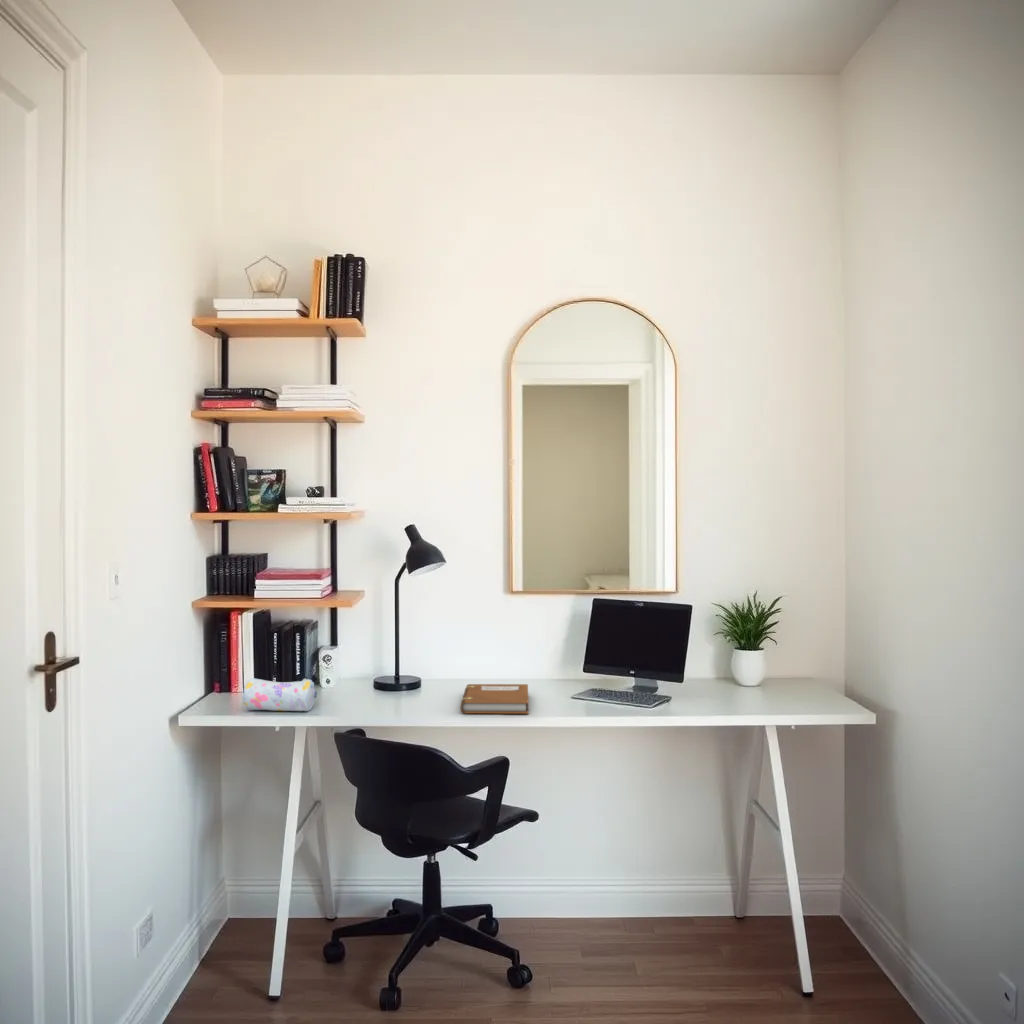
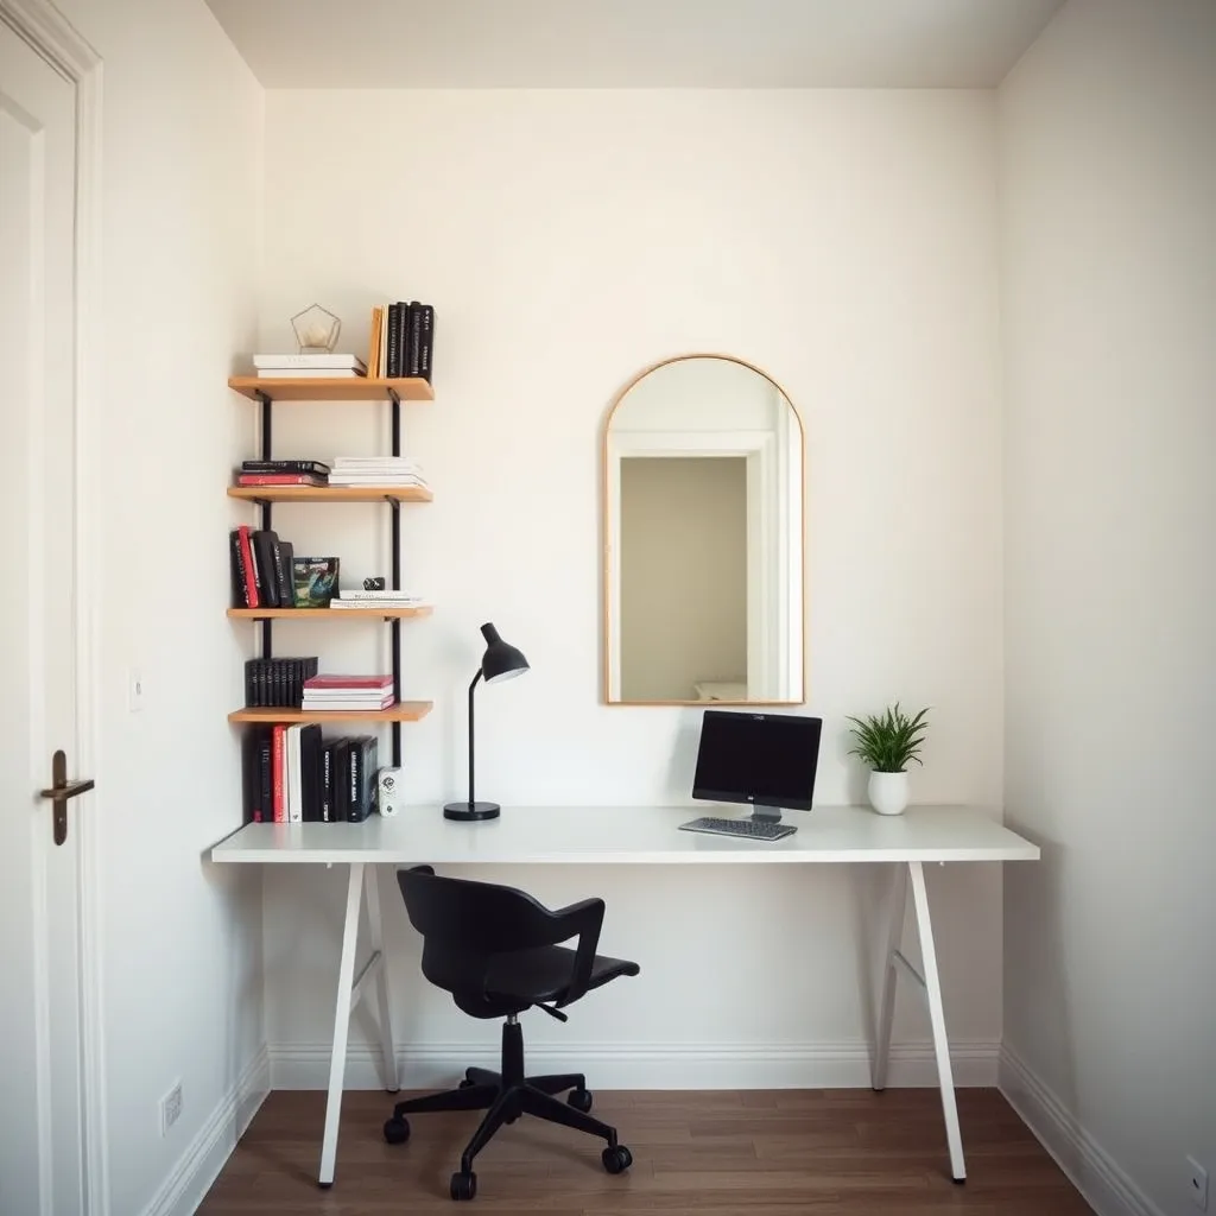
- notebook [459,683,529,714]
- pencil case [242,677,318,712]
